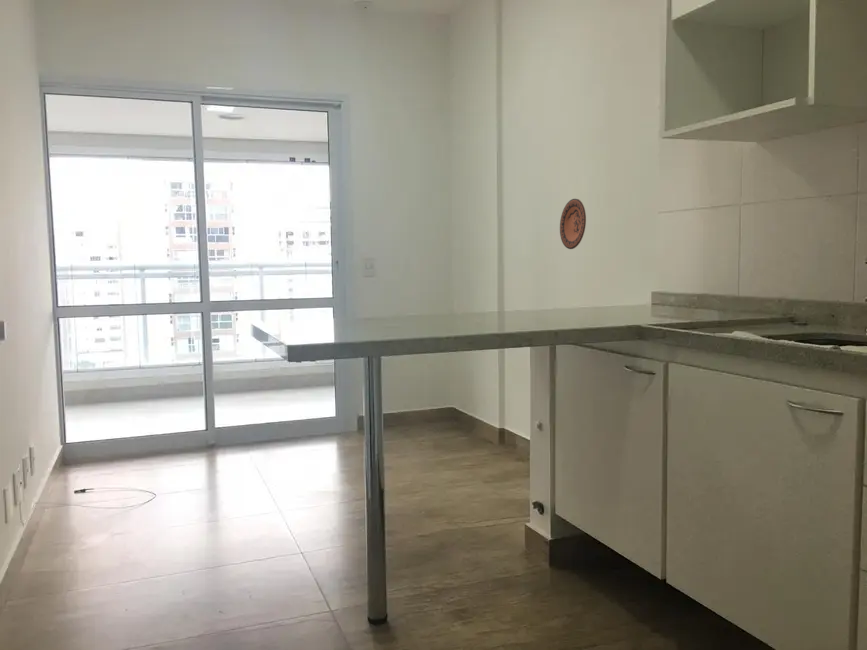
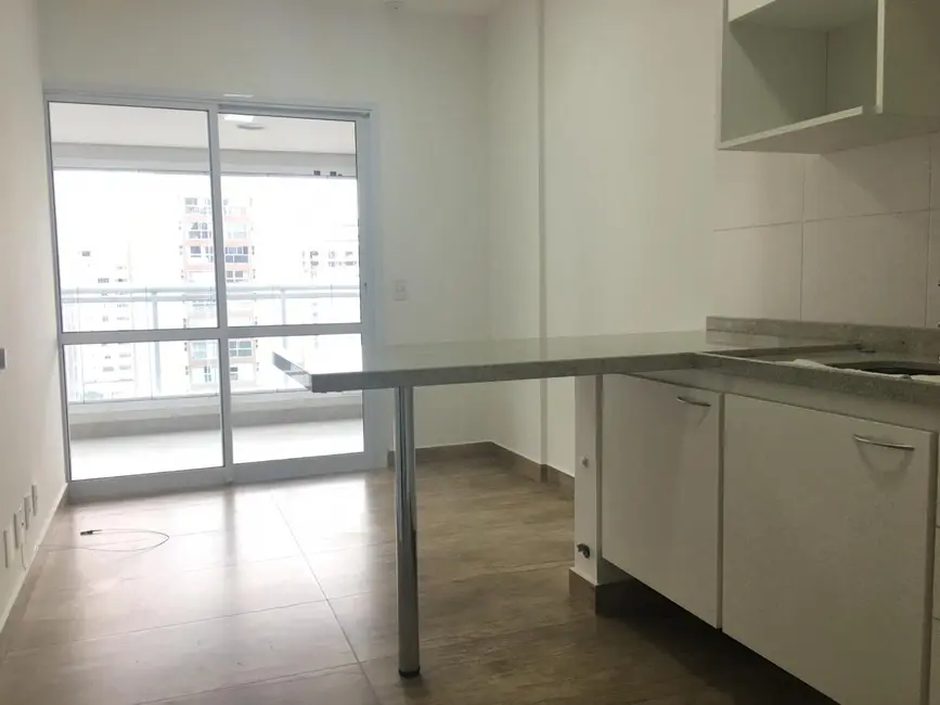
- decorative plate [559,198,587,250]
